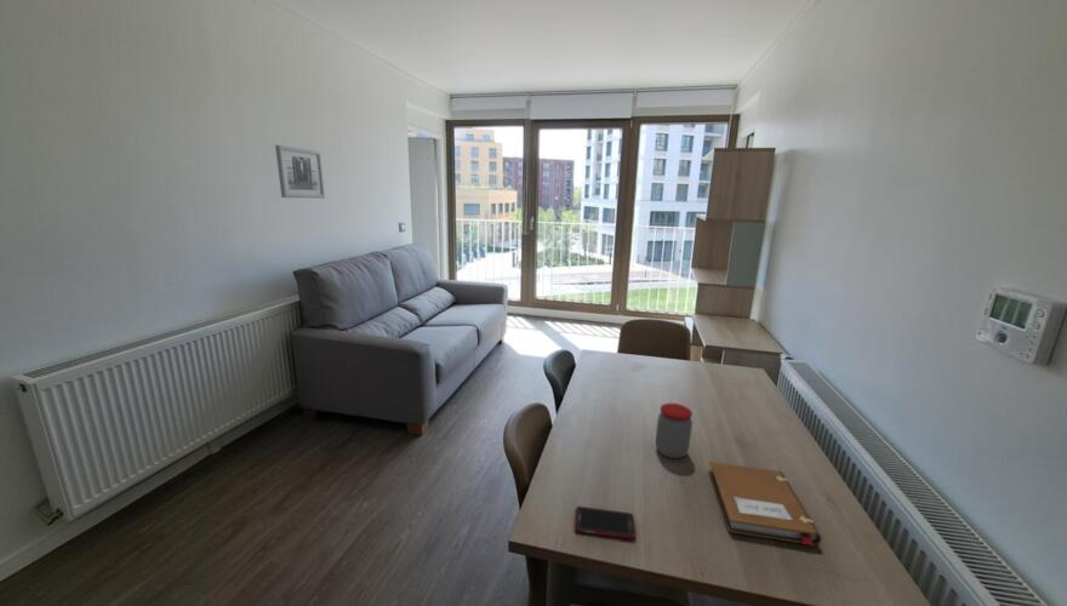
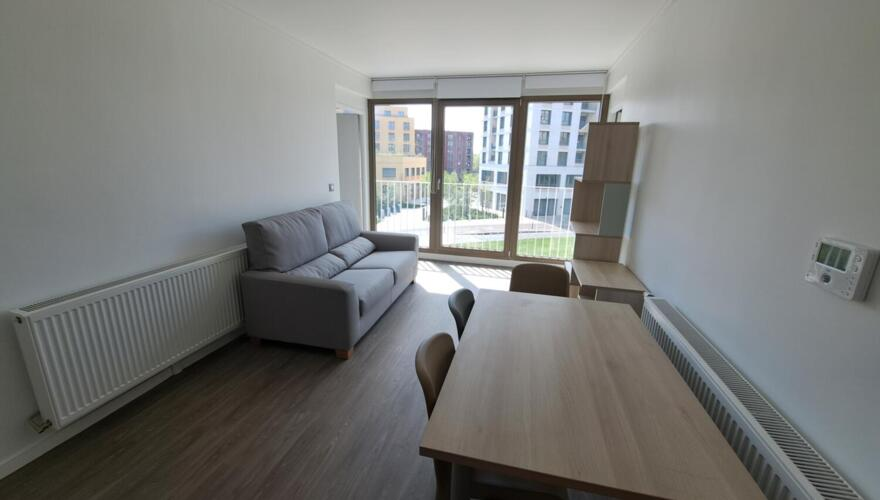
- wall art [274,144,326,200]
- jar [655,402,694,459]
- cell phone [574,505,637,541]
- notebook [707,461,823,548]
